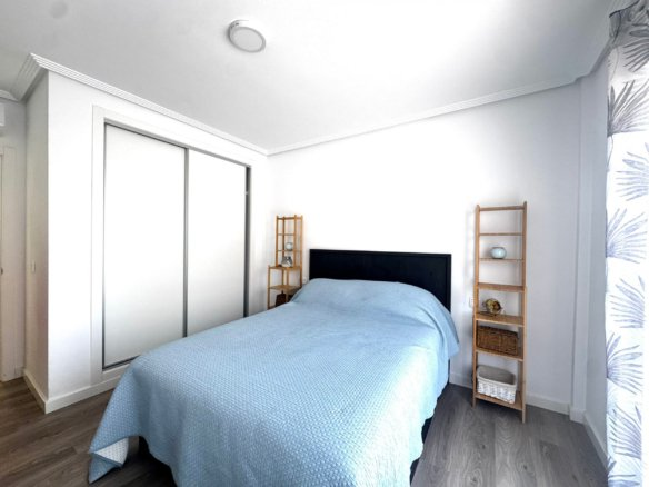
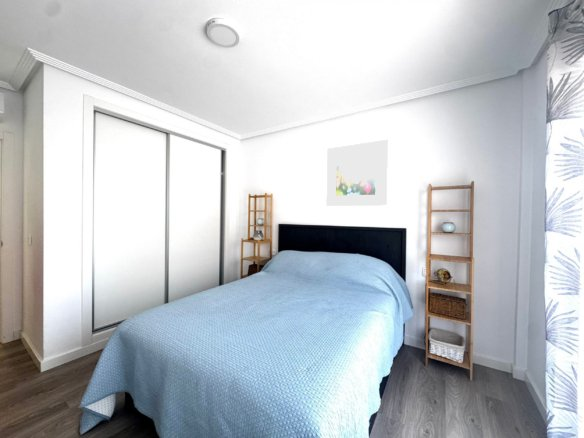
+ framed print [325,138,389,207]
